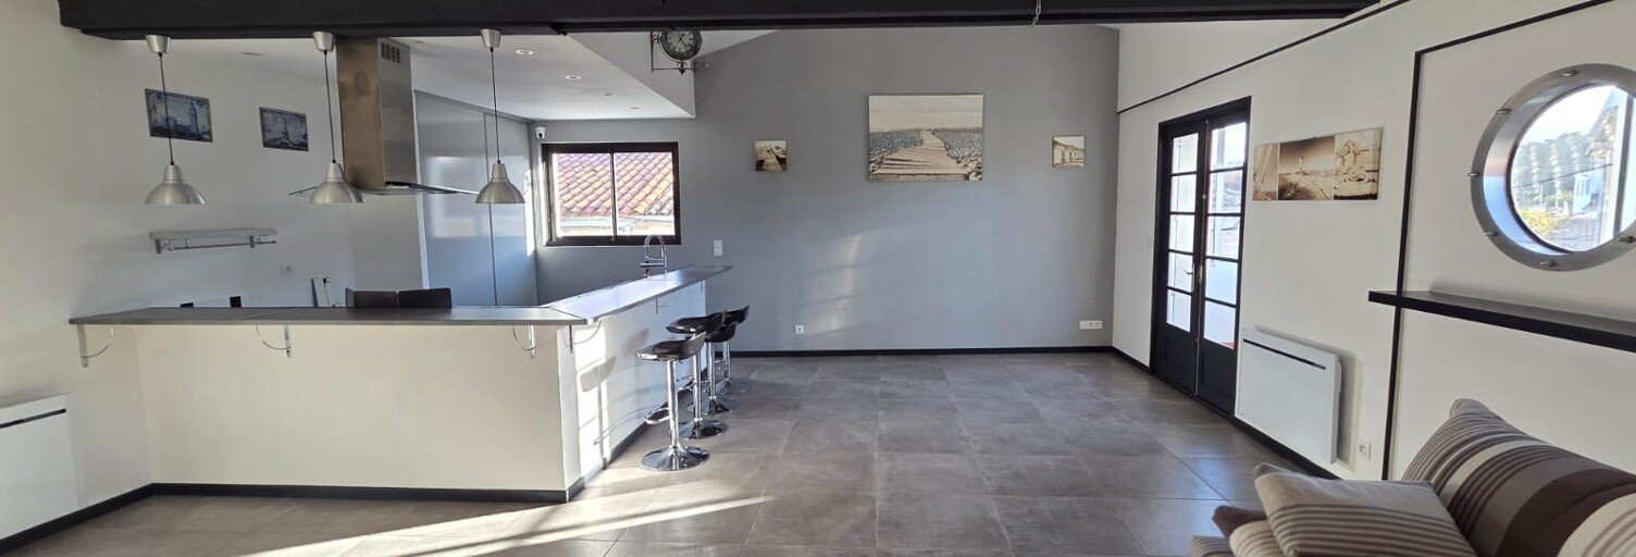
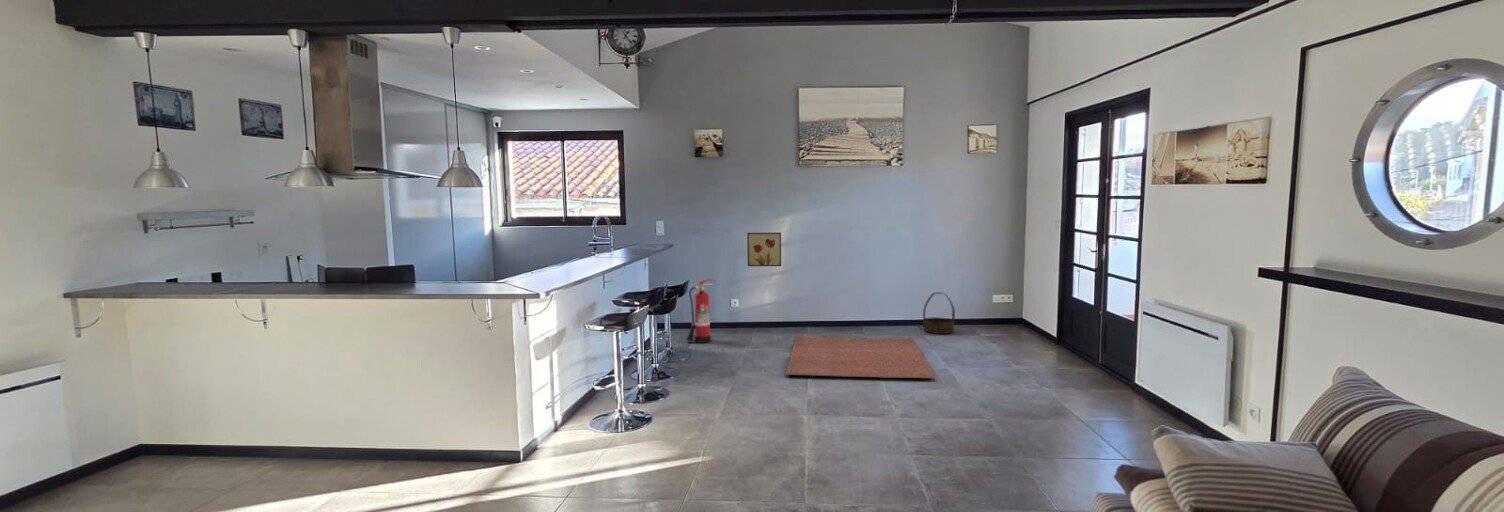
+ basket [922,292,956,335]
+ wall art [746,232,782,267]
+ rug [784,333,937,380]
+ fire extinguisher [685,278,716,344]
